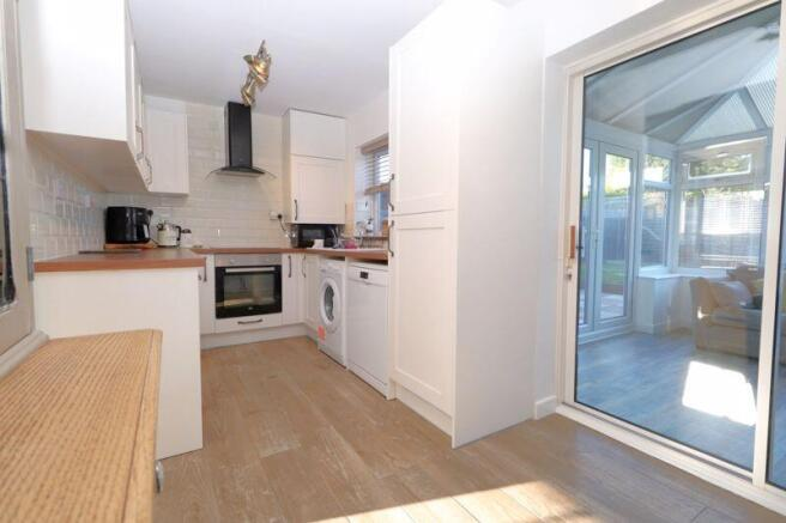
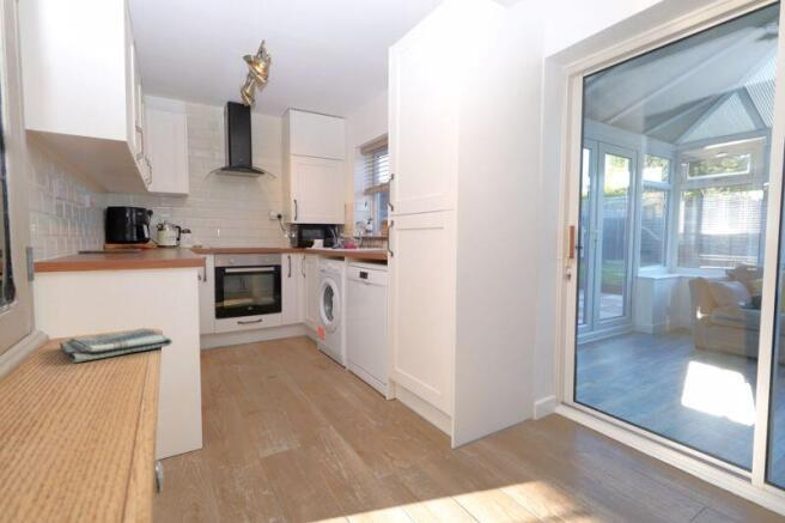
+ dish towel [59,327,174,364]
